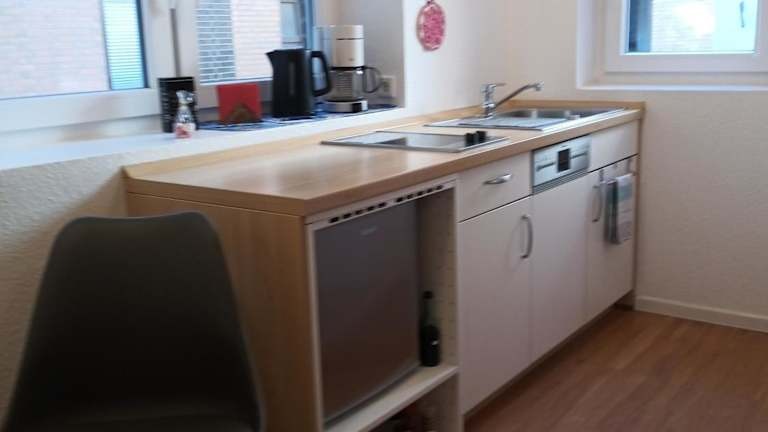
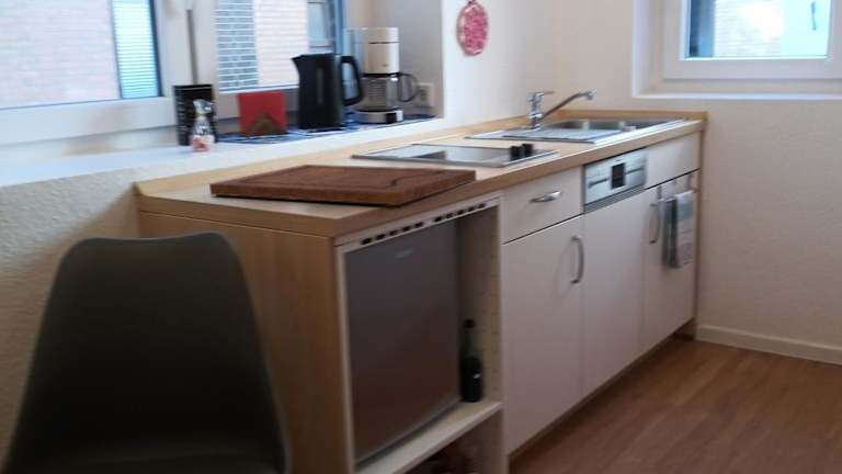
+ cutting board [208,163,477,206]
